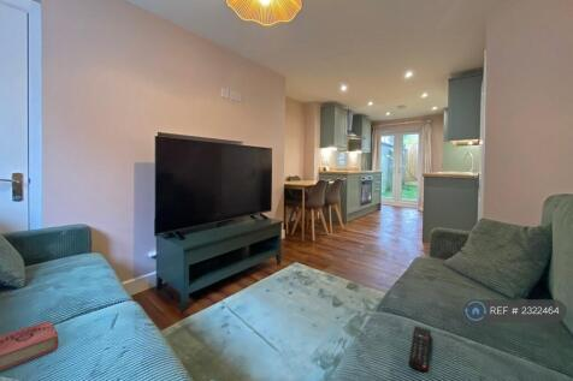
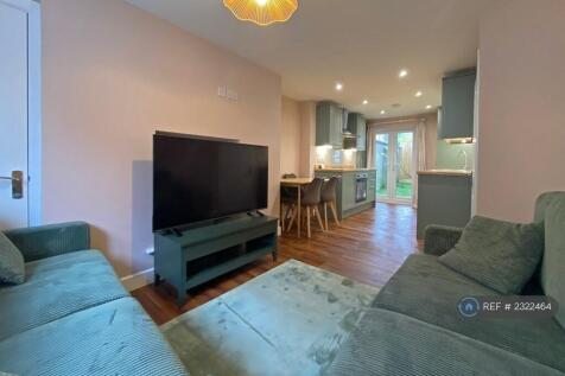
- remote control [408,326,432,374]
- book [0,320,60,373]
